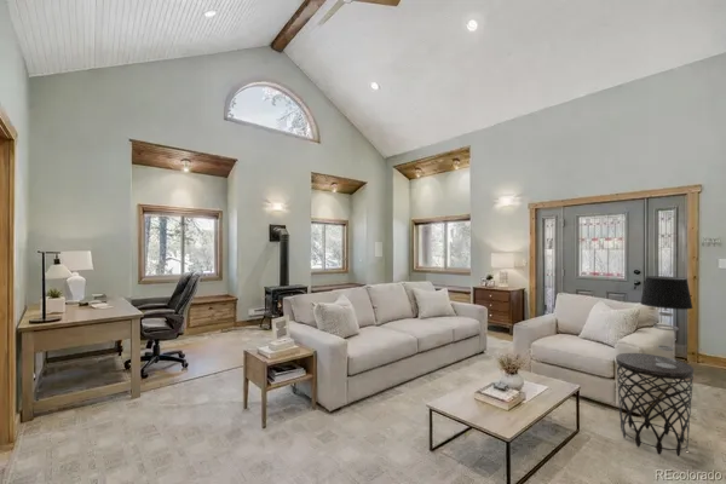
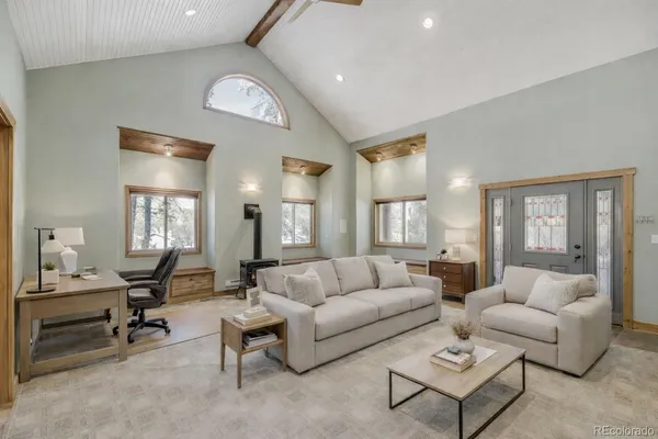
- side table [615,352,695,457]
- table lamp [639,275,695,369]
